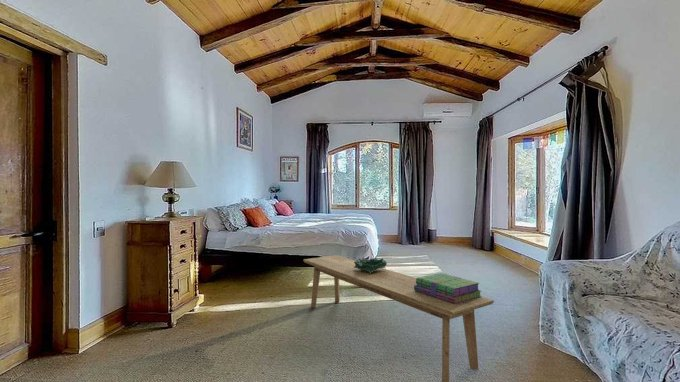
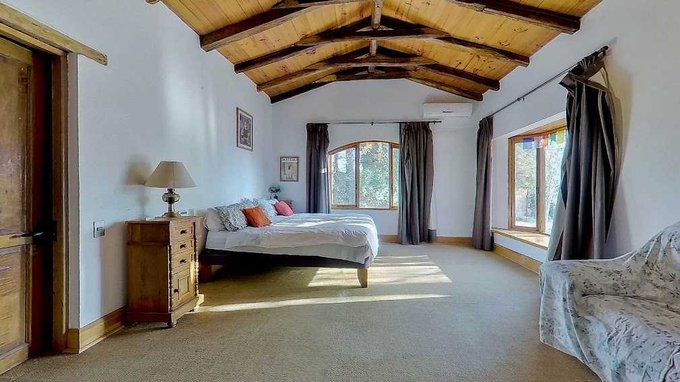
- decorative bowl [354,256,388,273]
- bench [302,254,495,382]
- stack of books [414,272,482,304]
